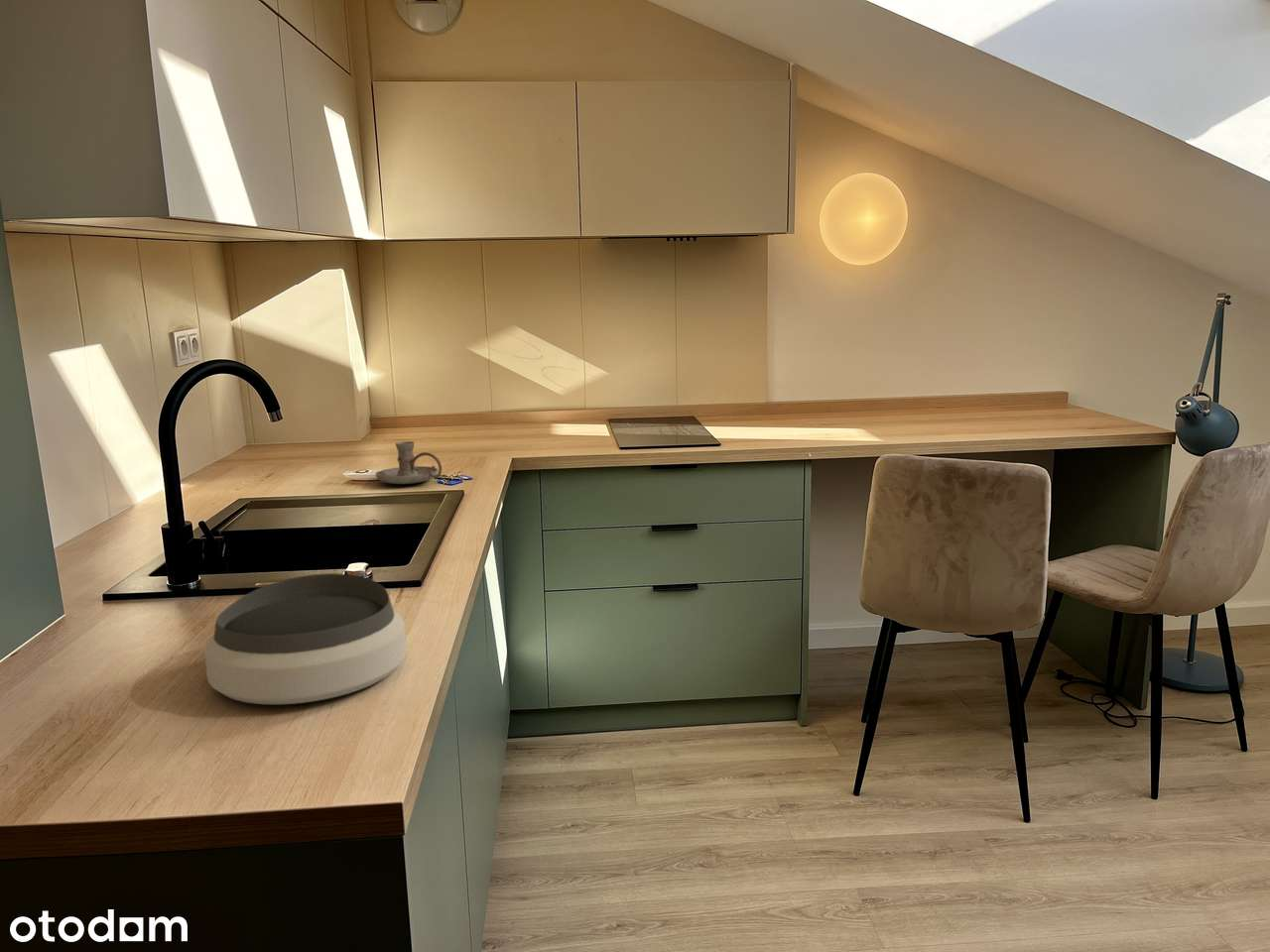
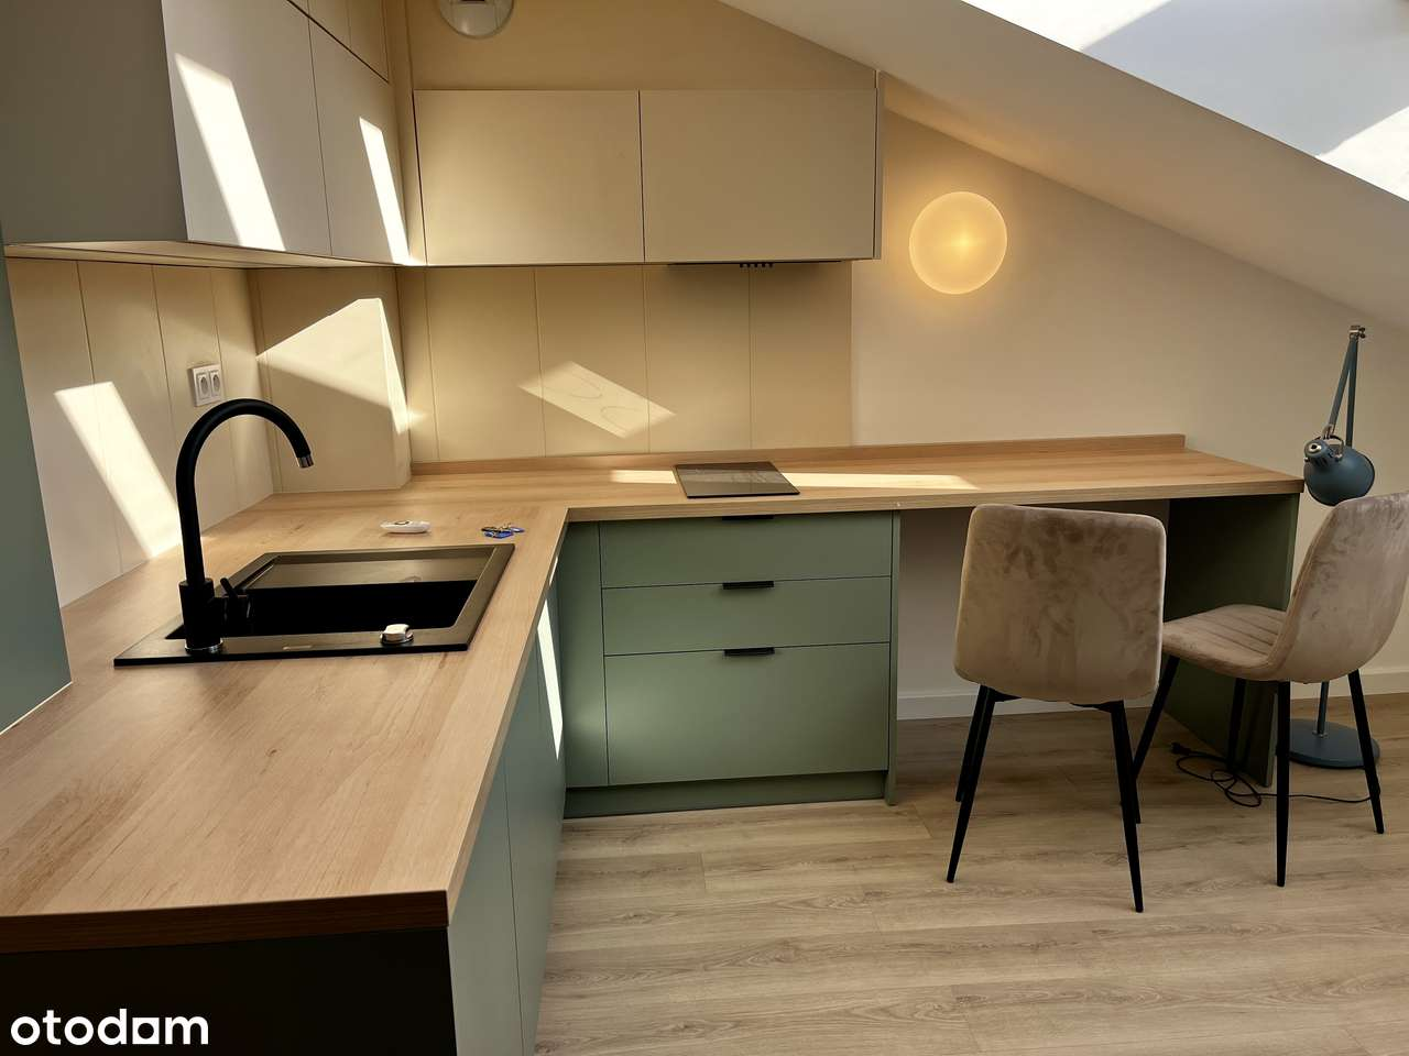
- bowl [203,572,408,705]
- candle holder [375,440,443,485]
